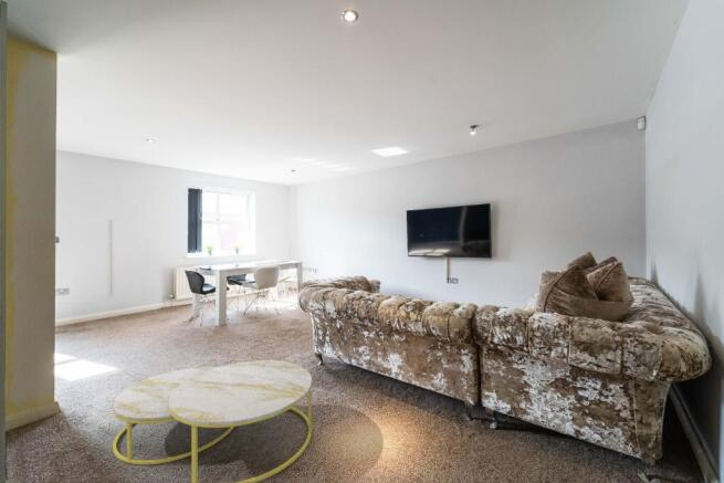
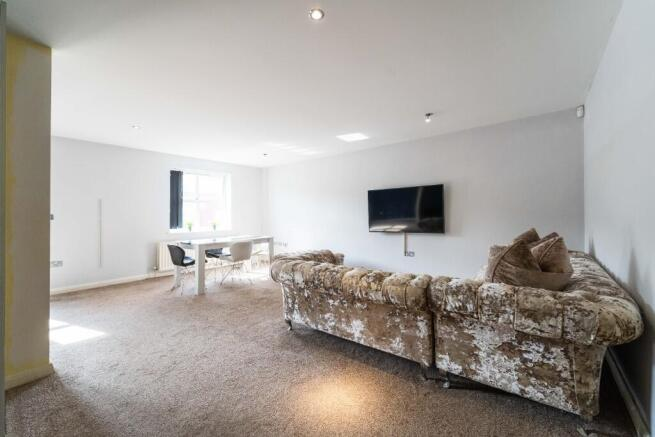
- coffee table [112,359,313,483]
